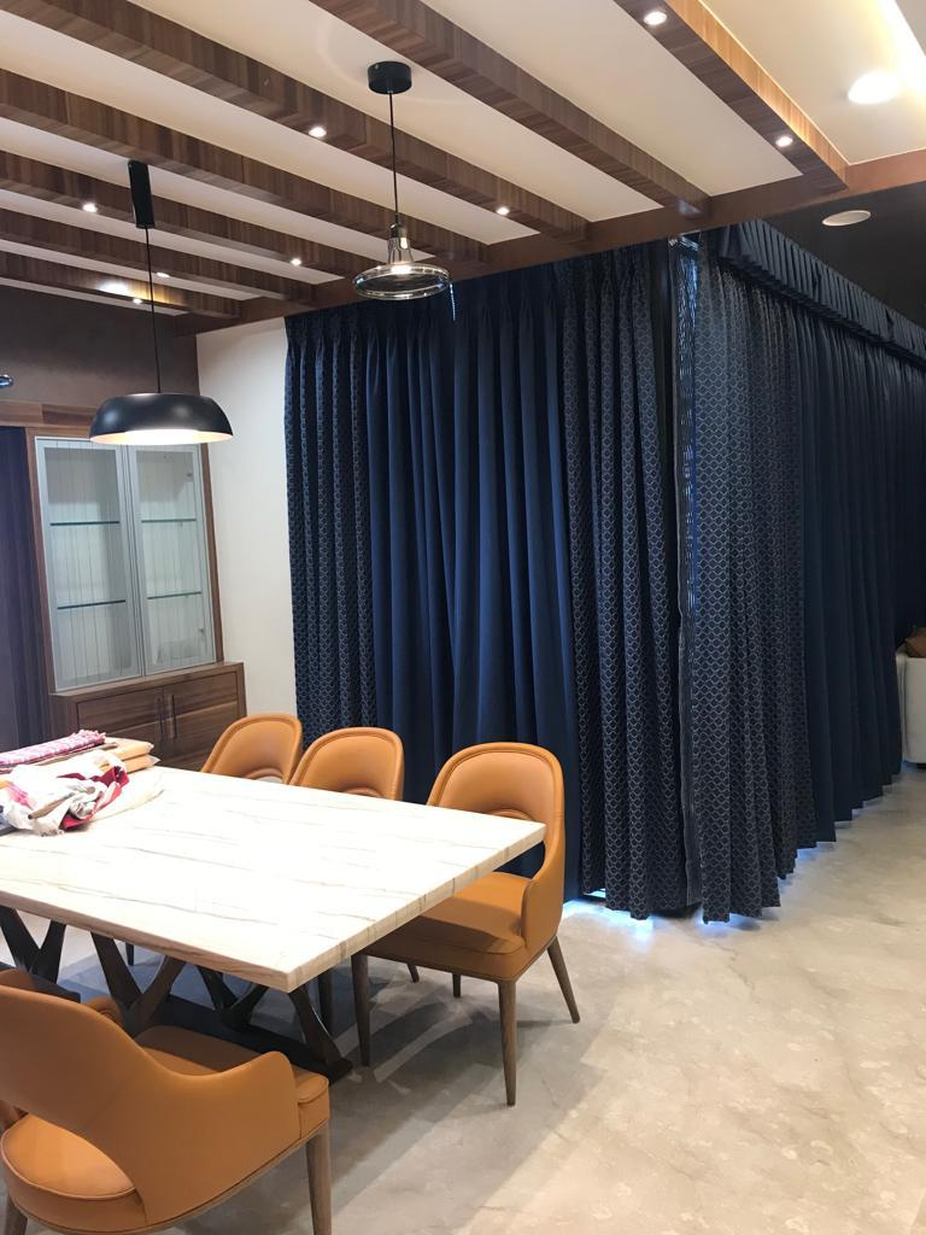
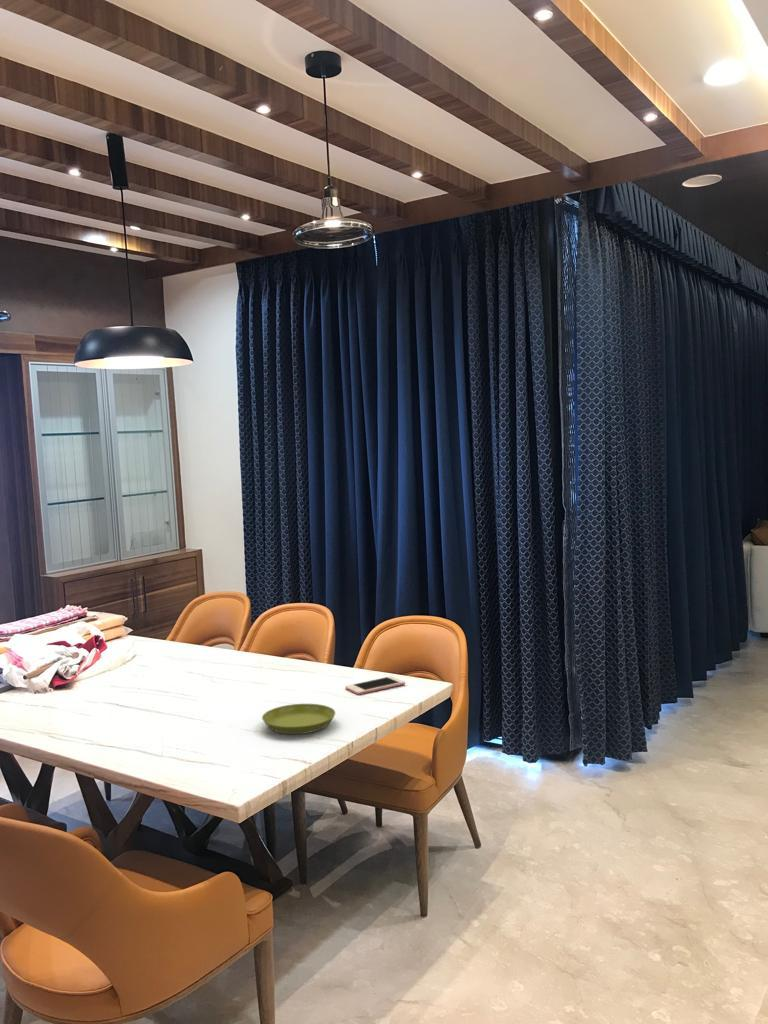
+ saucer [261,703,336,735]
+ cell phone [344,675,406,696]
